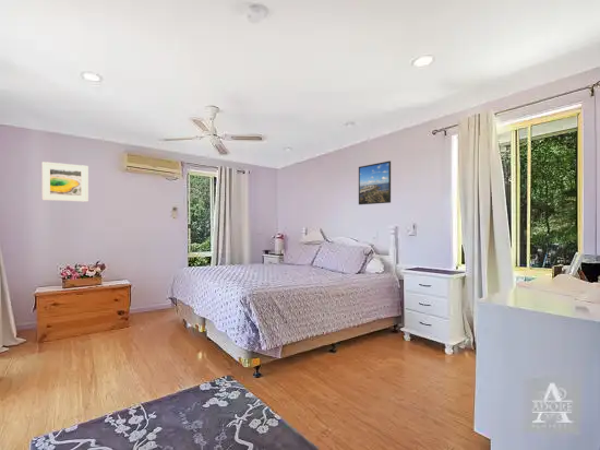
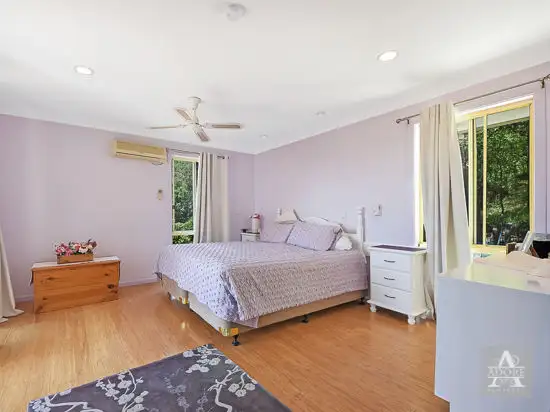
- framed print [358,159,392,205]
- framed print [41,161,89,203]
